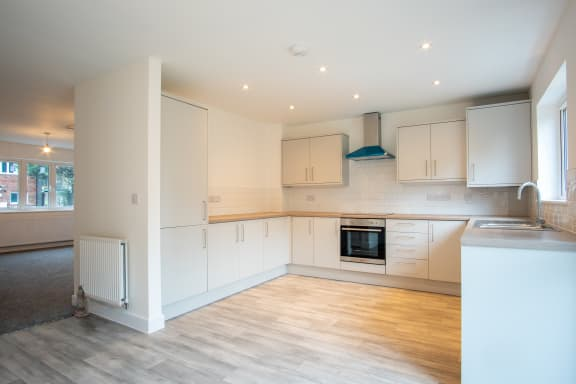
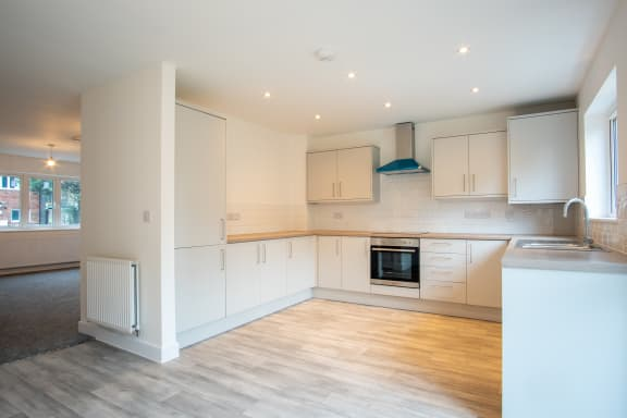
- lantern [74,284,94,318]
